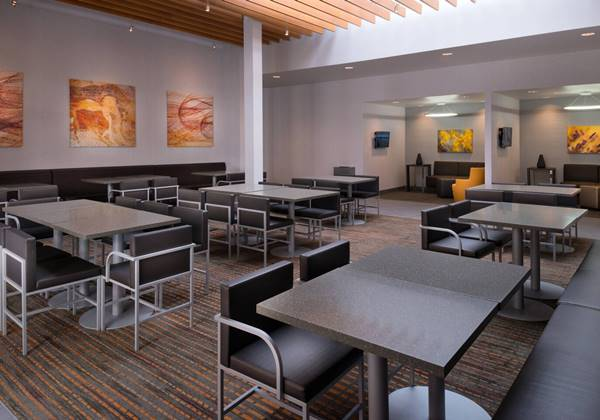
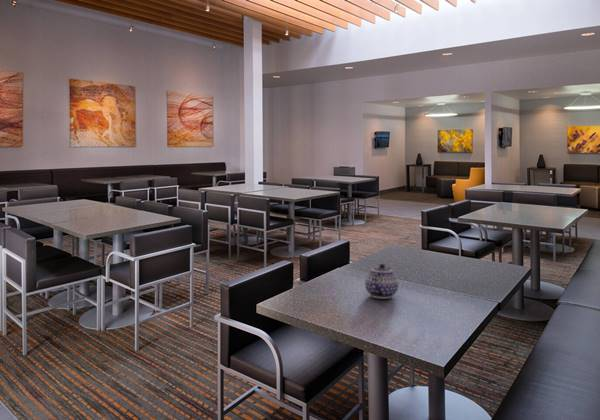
+ teapot [364,263,399,300]
